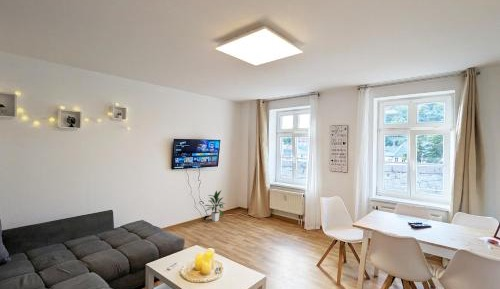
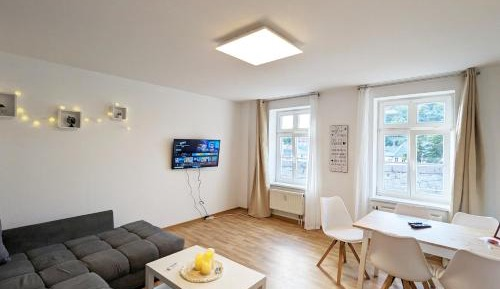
- indoor plant [202,190,227,222]
